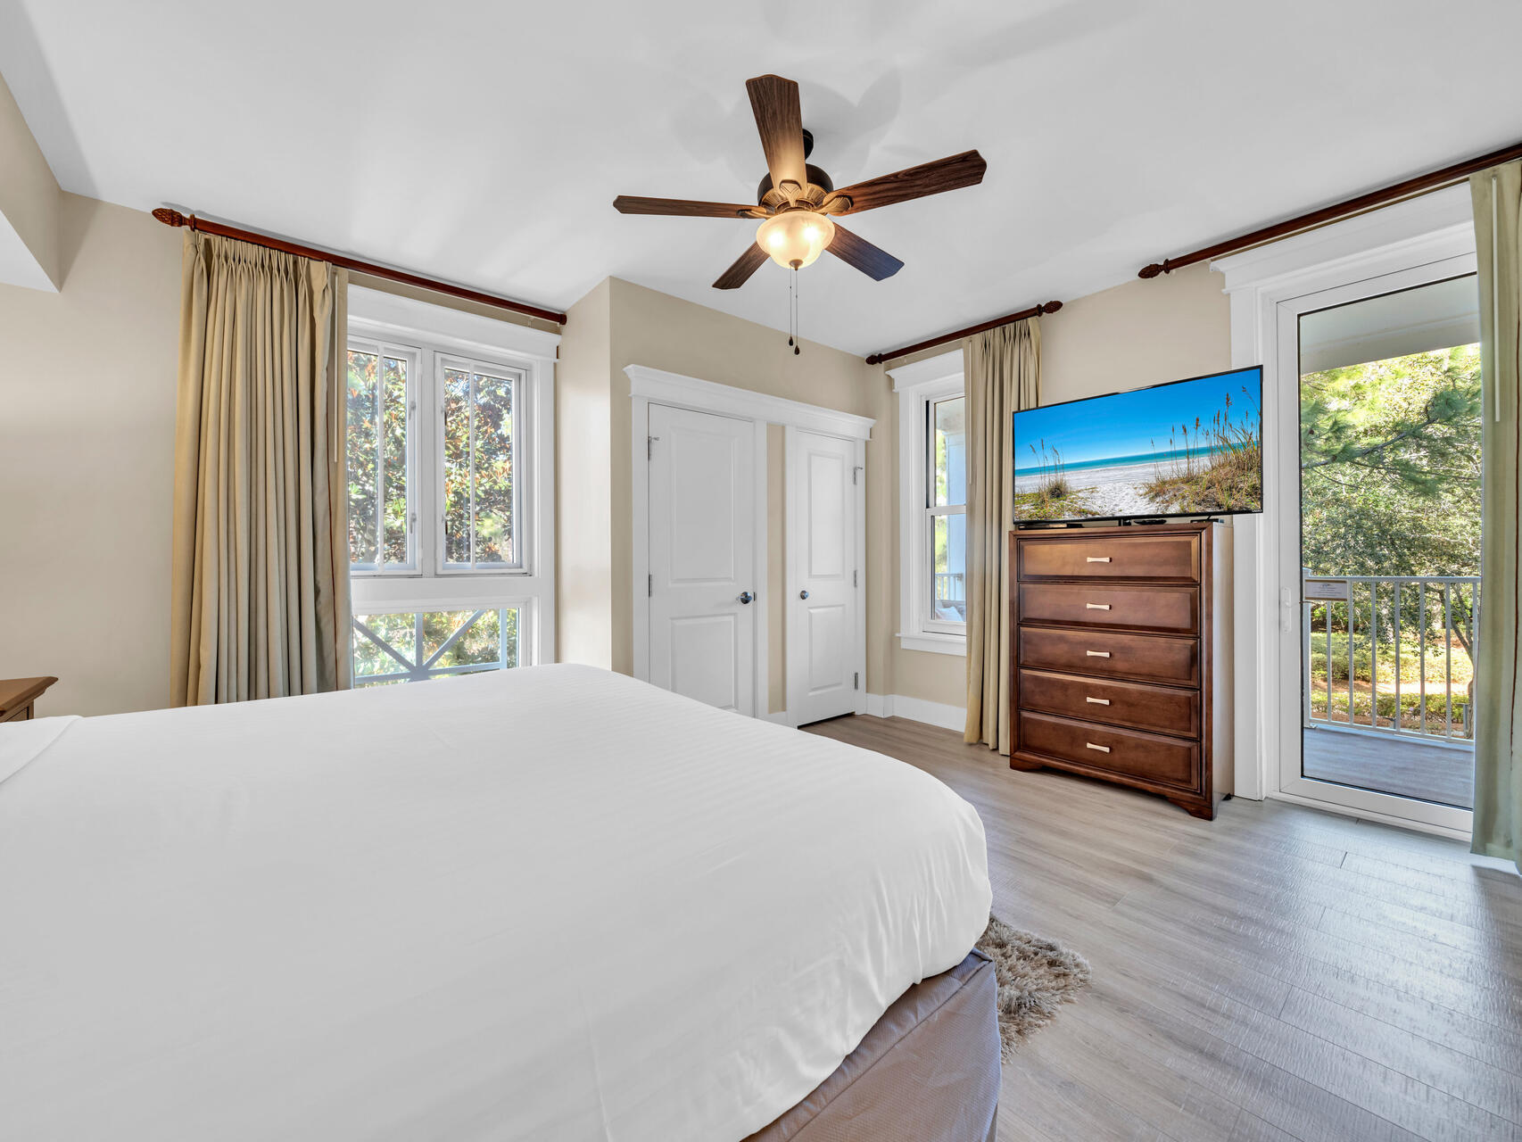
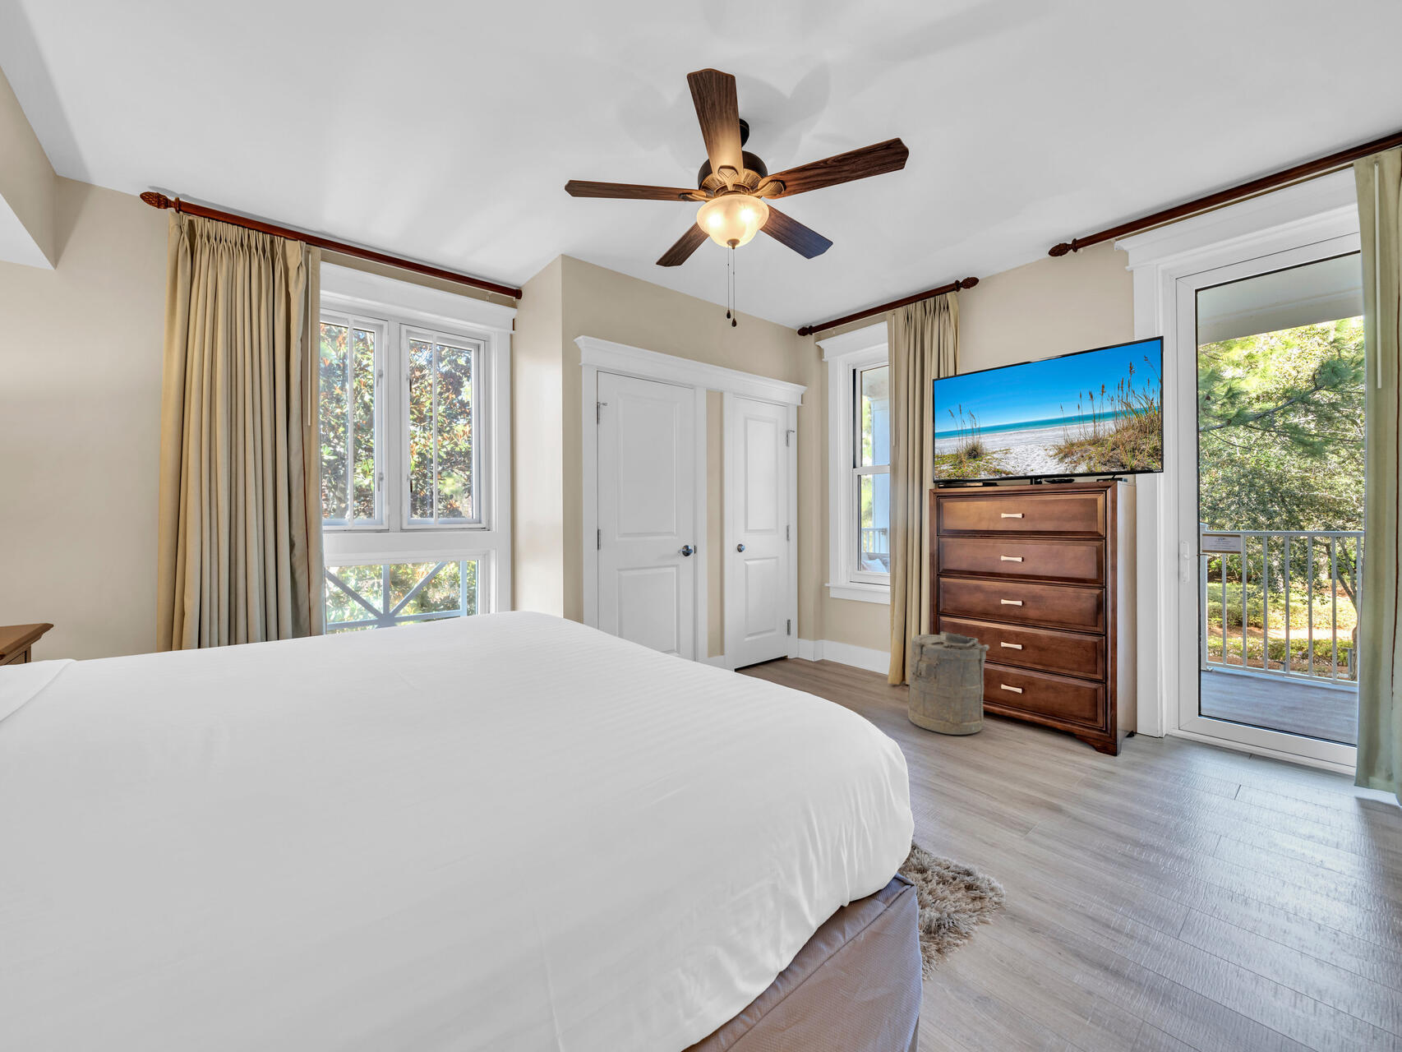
+ laundry hamper [907,630,990,736]
